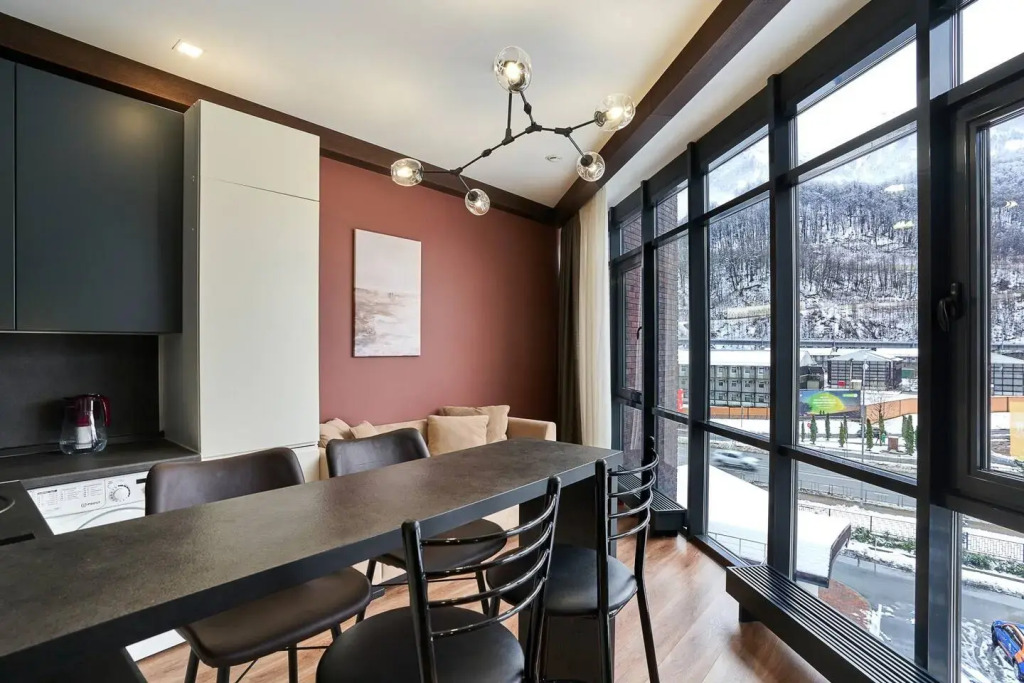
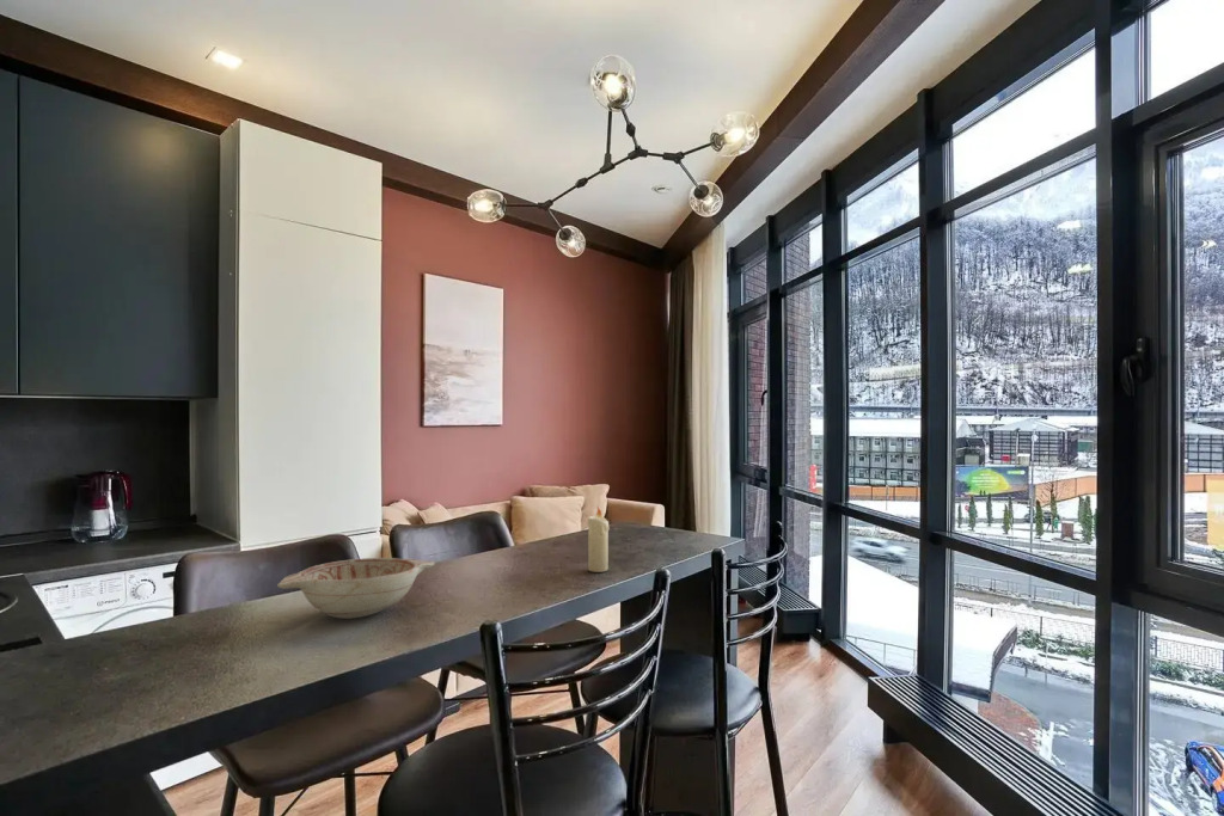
+ candle [587,505,611,573]
+ decorative bowl [276,557,435,620]
